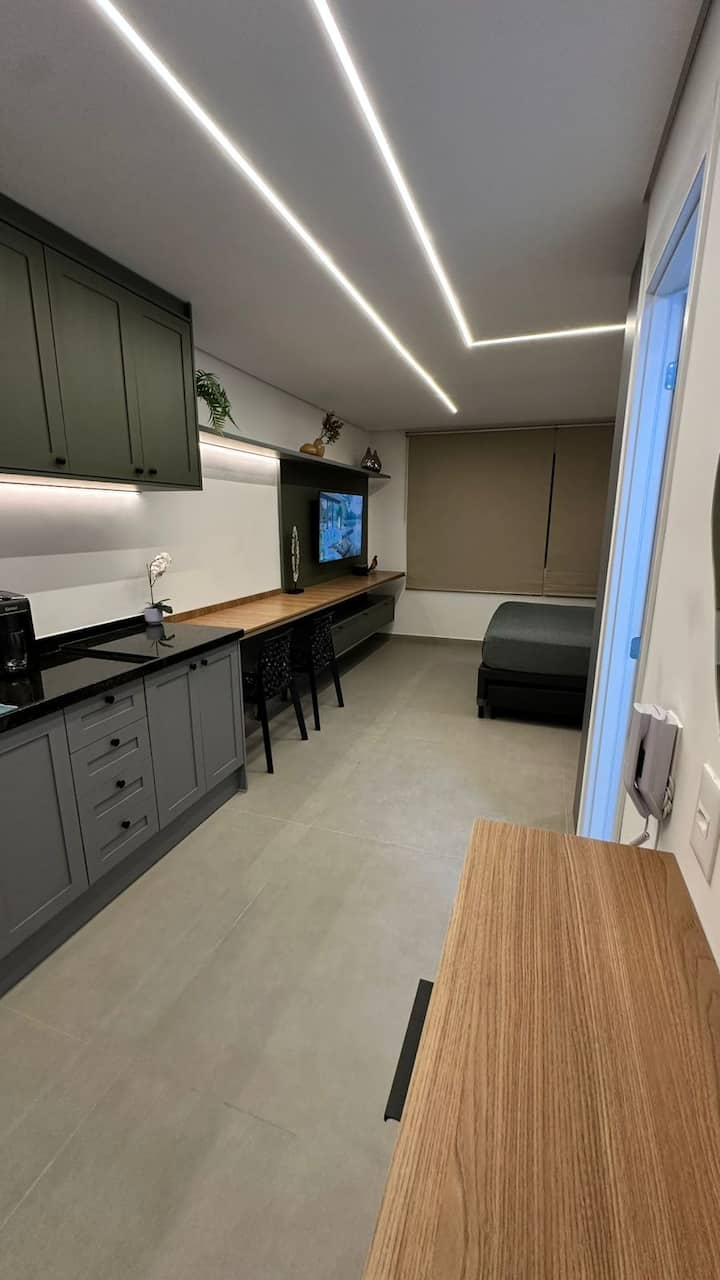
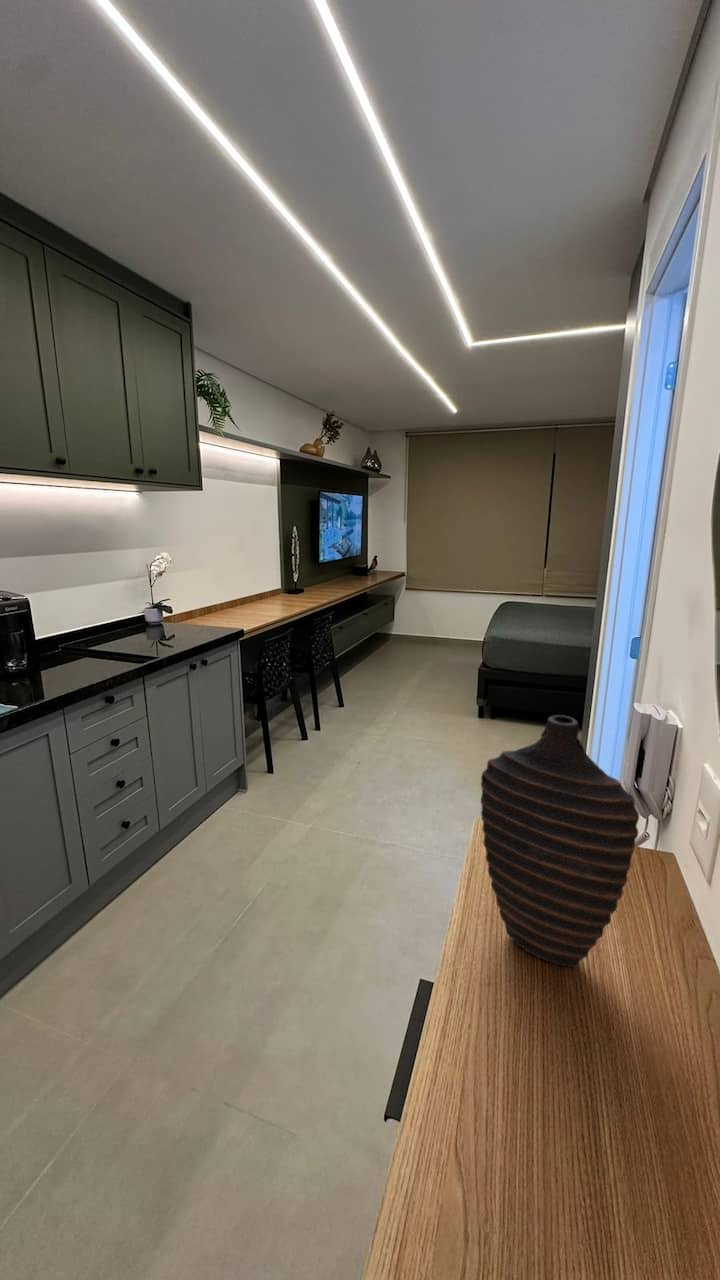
+ decorative vase [479,714,640,968]
